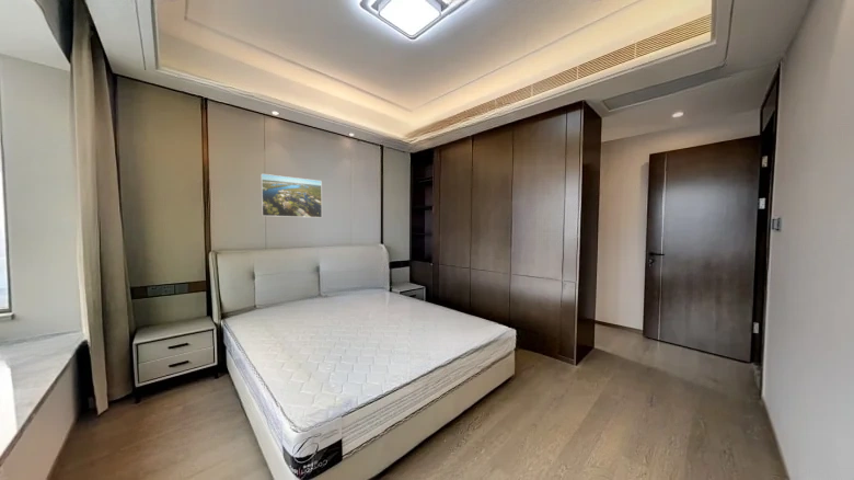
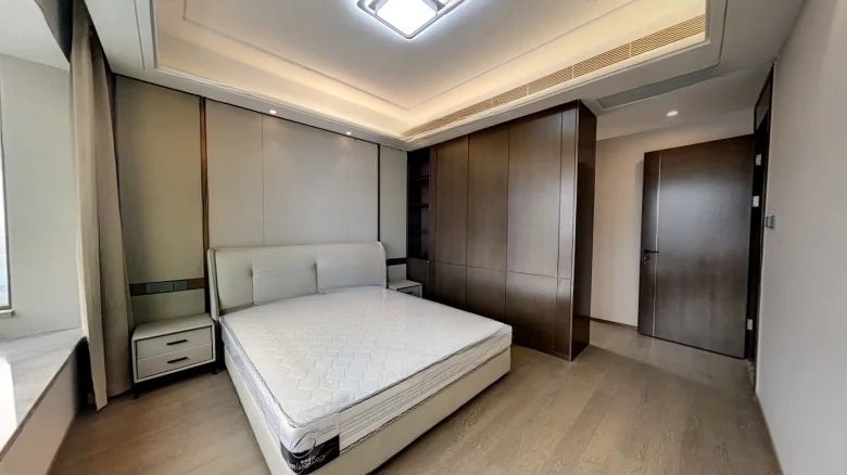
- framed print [259,173,323,219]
